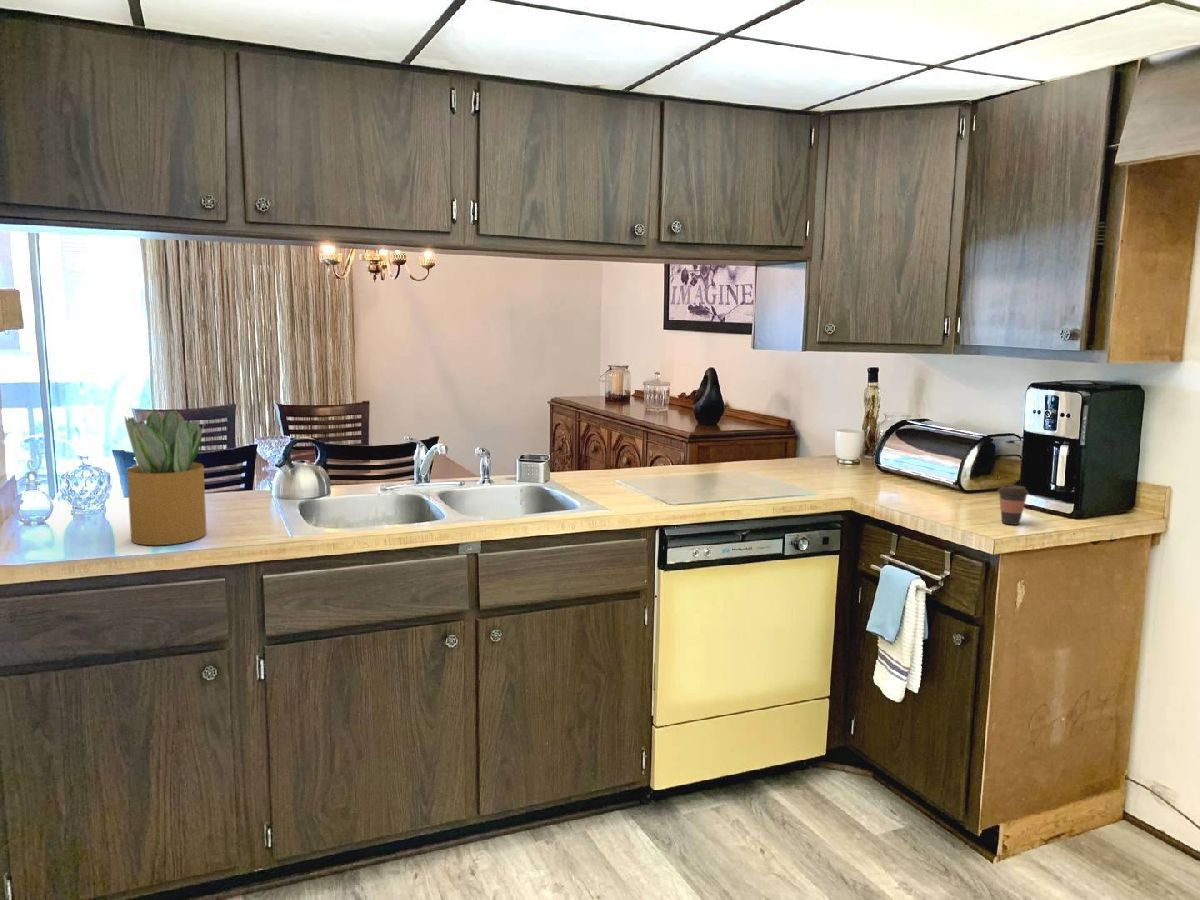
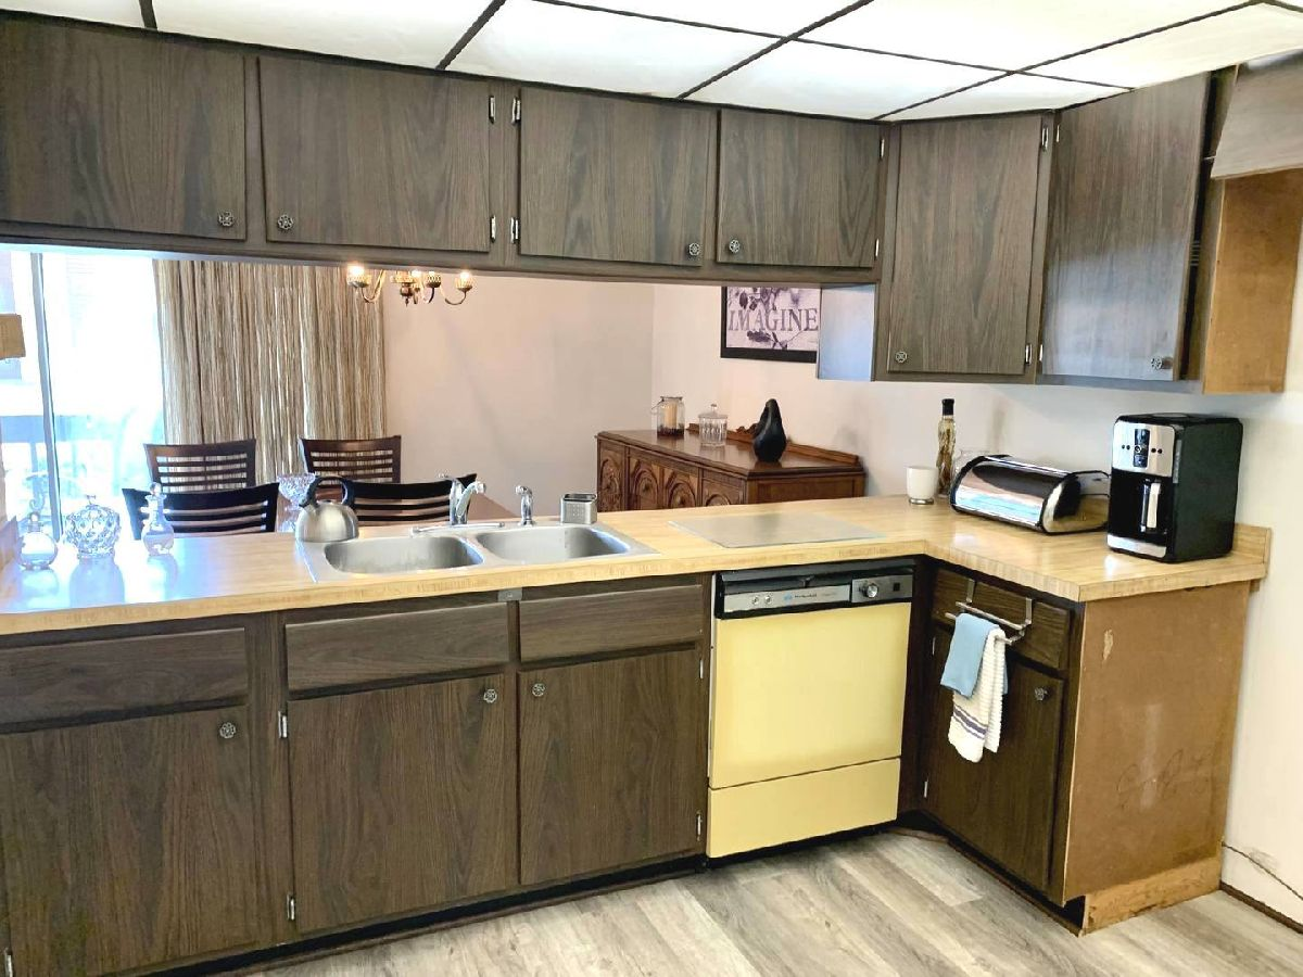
- potted plant [124,409,208,546]
- coffee cup [997,484,1030,526]
